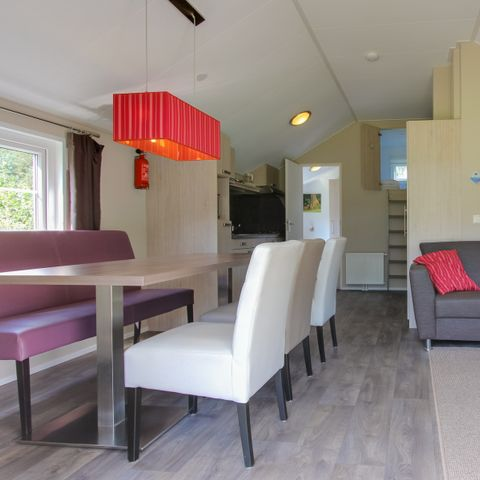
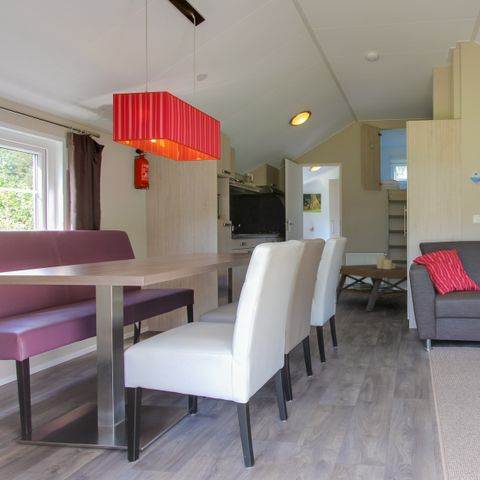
+ coffee table [336,254,408,312]
